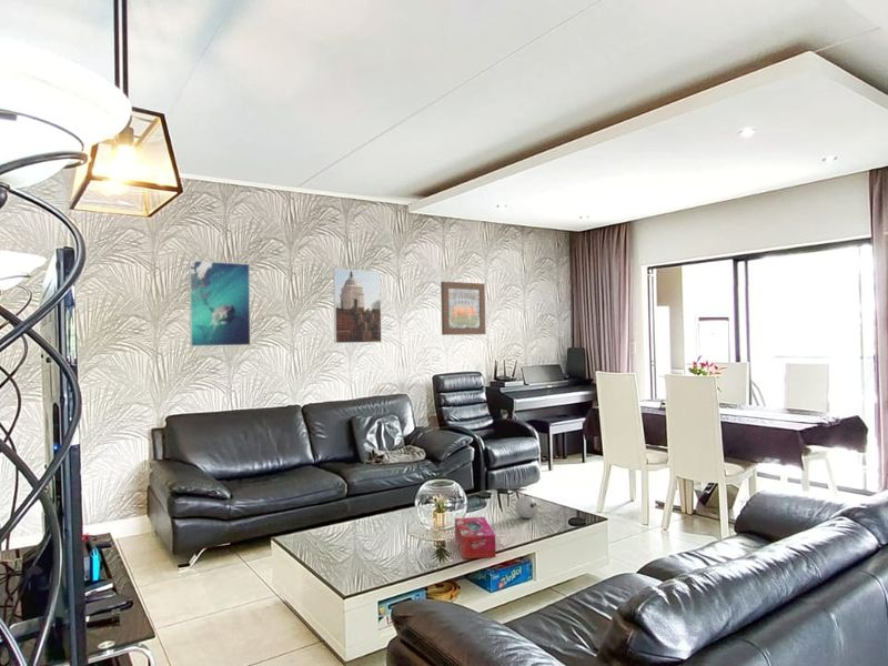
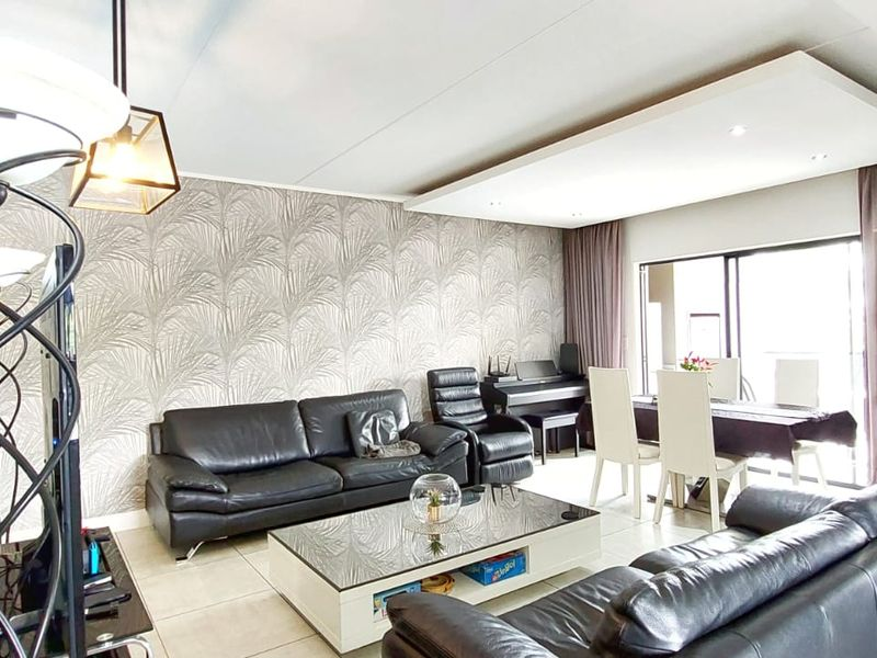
- wall art [440,281,487,336]
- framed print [332,268,383,344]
- decorative ball [514,495,538,519]
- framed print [189,260,252,347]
- tissue box [454,516,497,559]
